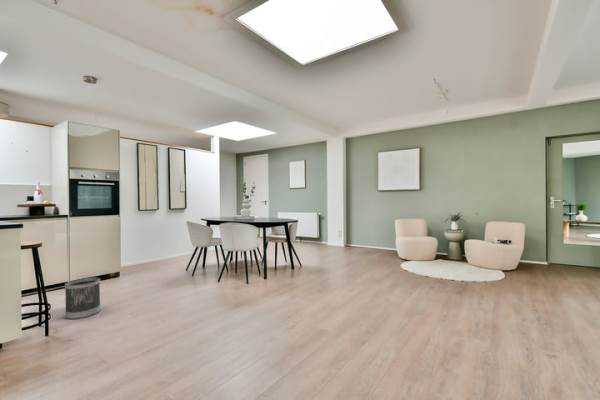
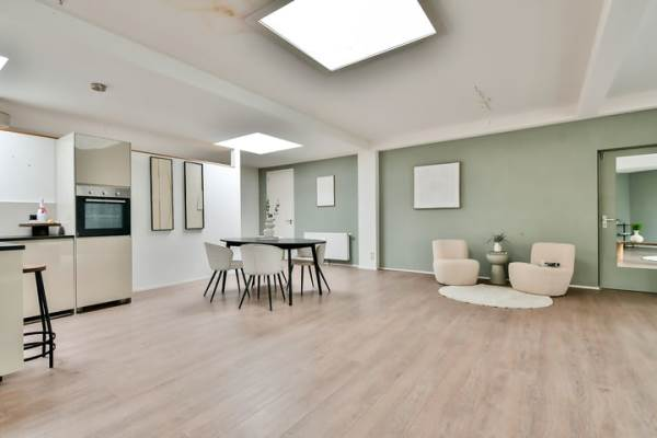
- wastebasket [64,277,102,320]
